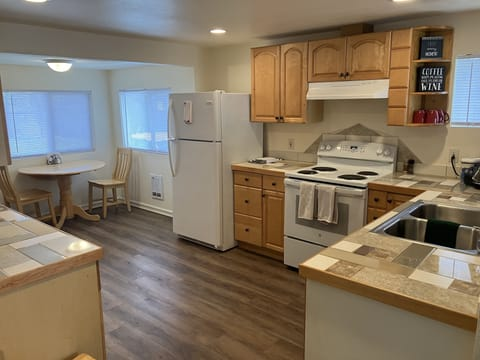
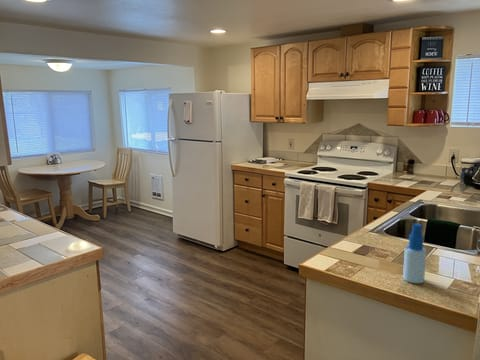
+ spray bottle [402,222,427,284]
